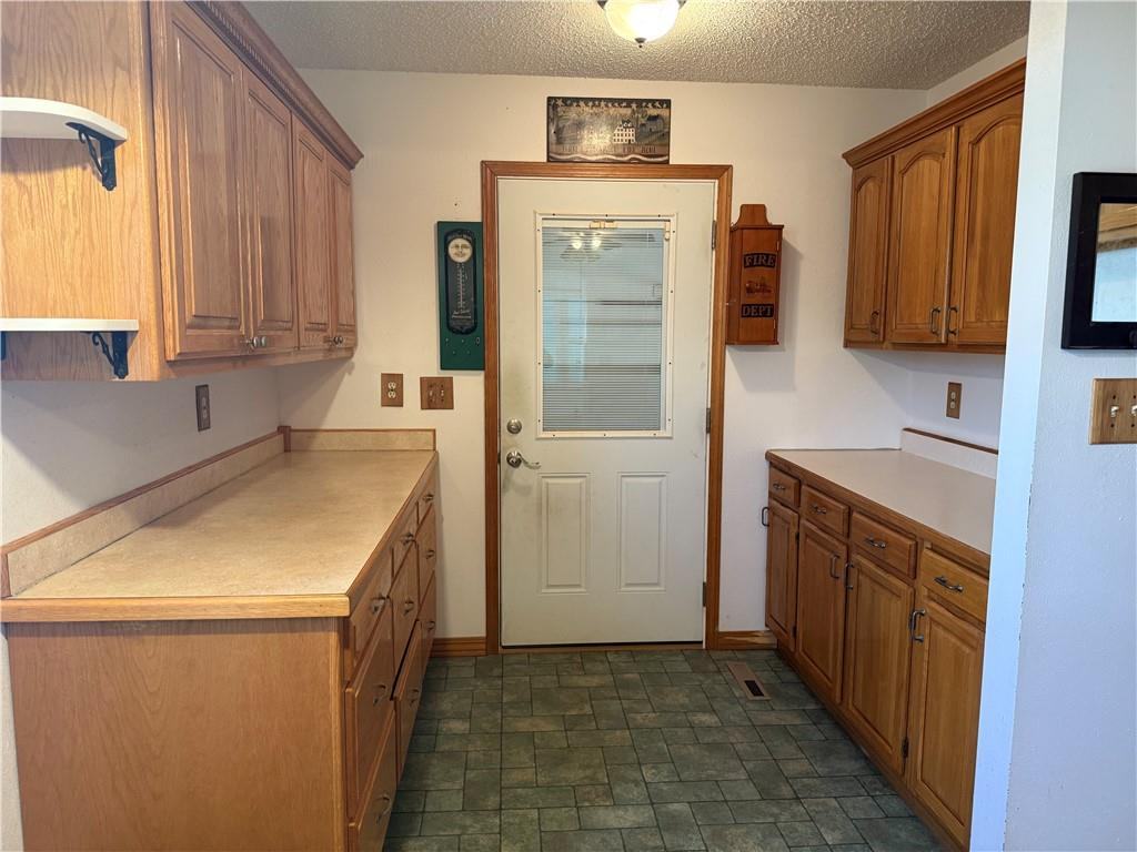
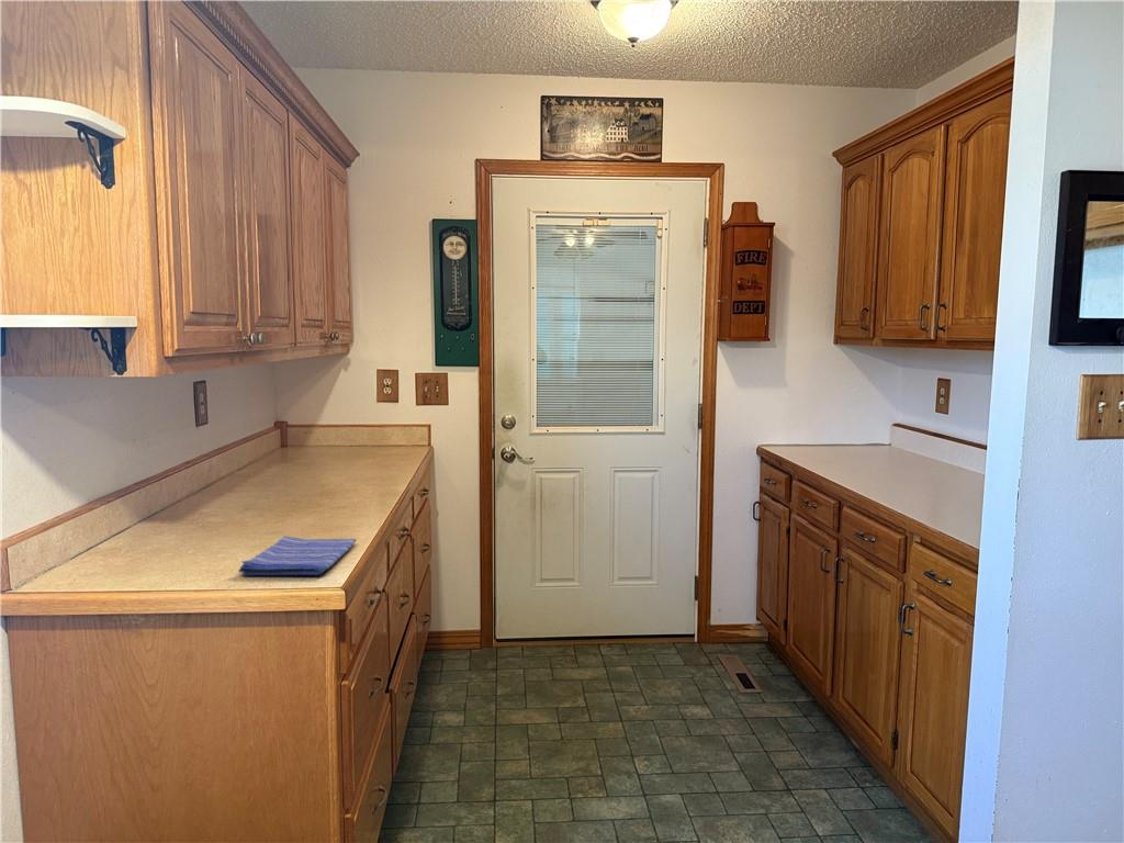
+ dish towel [237,535,357,576]
